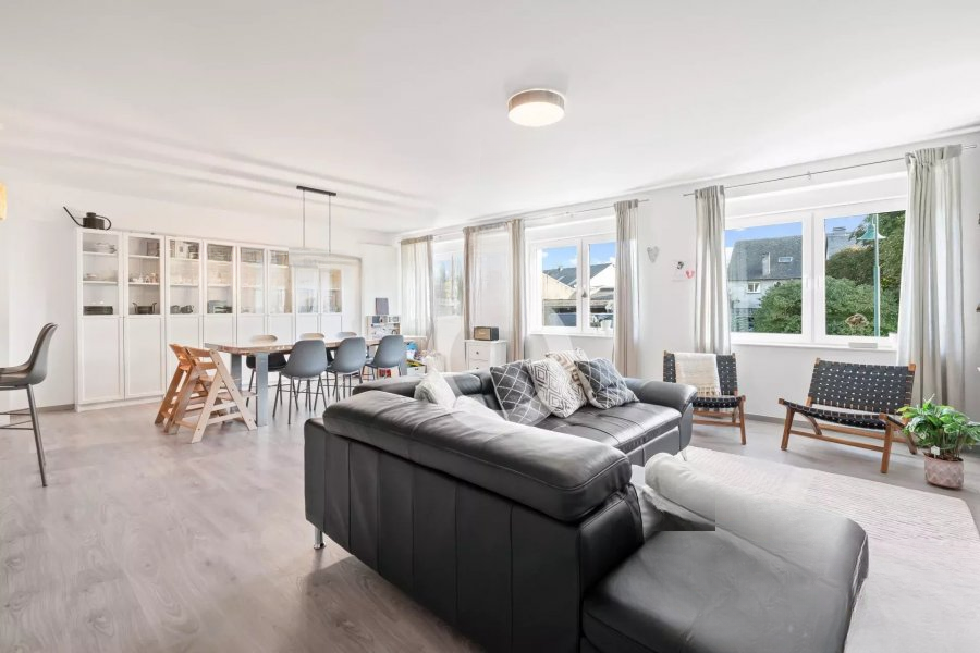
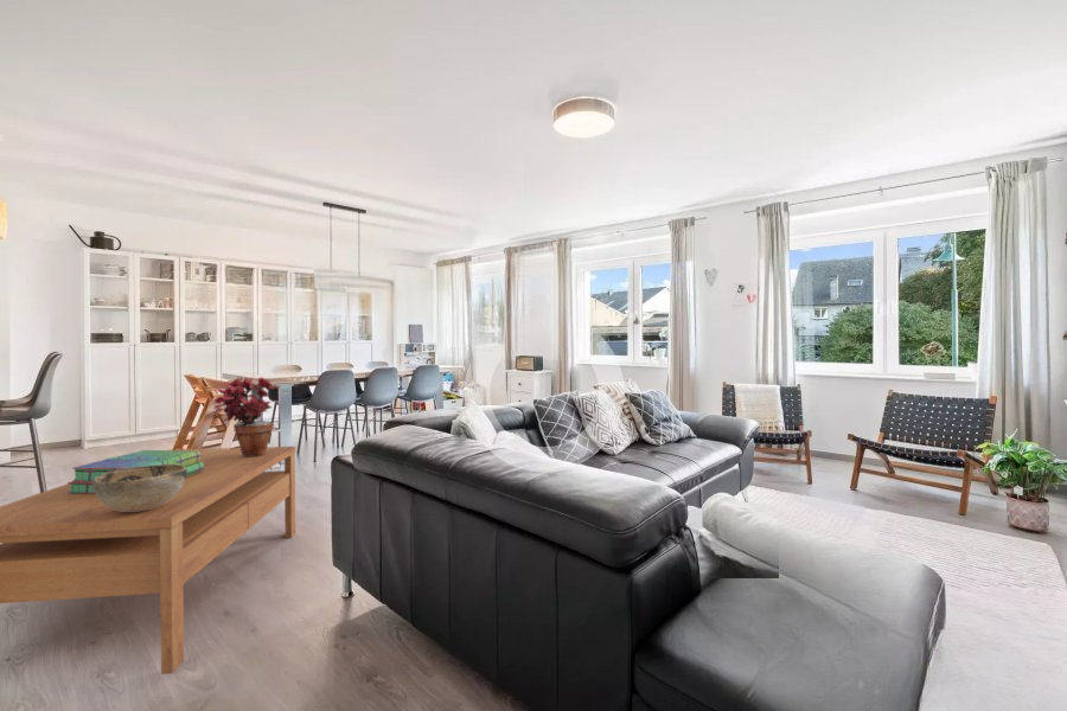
+ stack of books [66,449,204,493]
+ potted plant [213,376,279,456]
+ coffee table [0,446,296,675]
+ decorative bowl [94,465,187,512]
